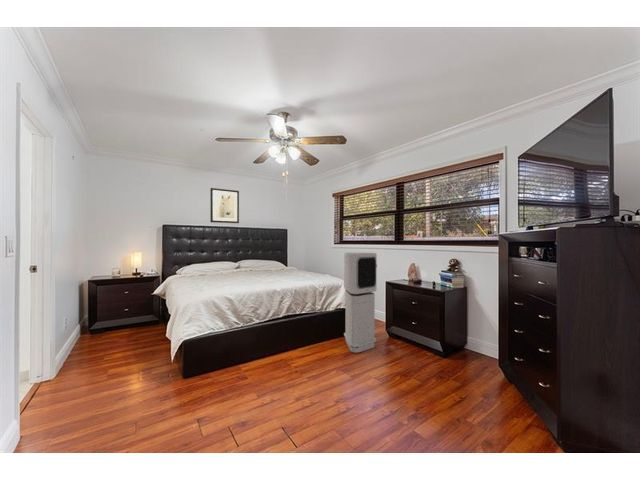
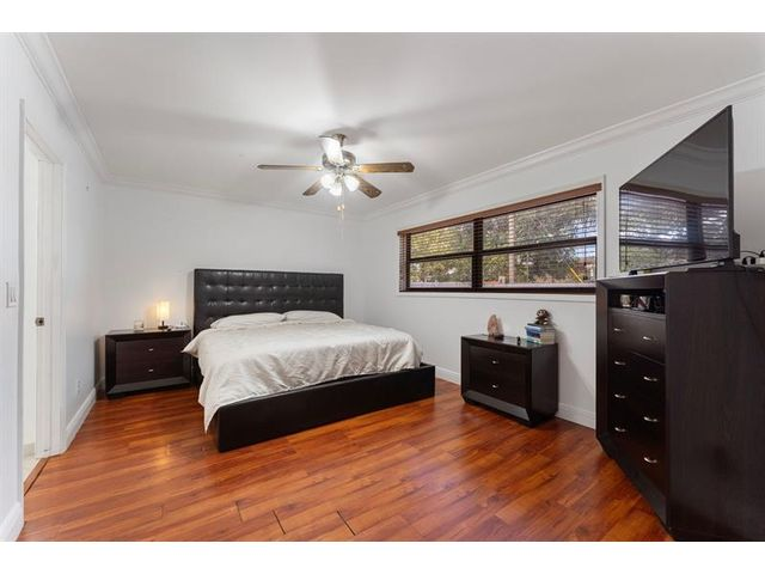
- wall art [209,187,240,224]
- air purifier [343,251,378,354]
